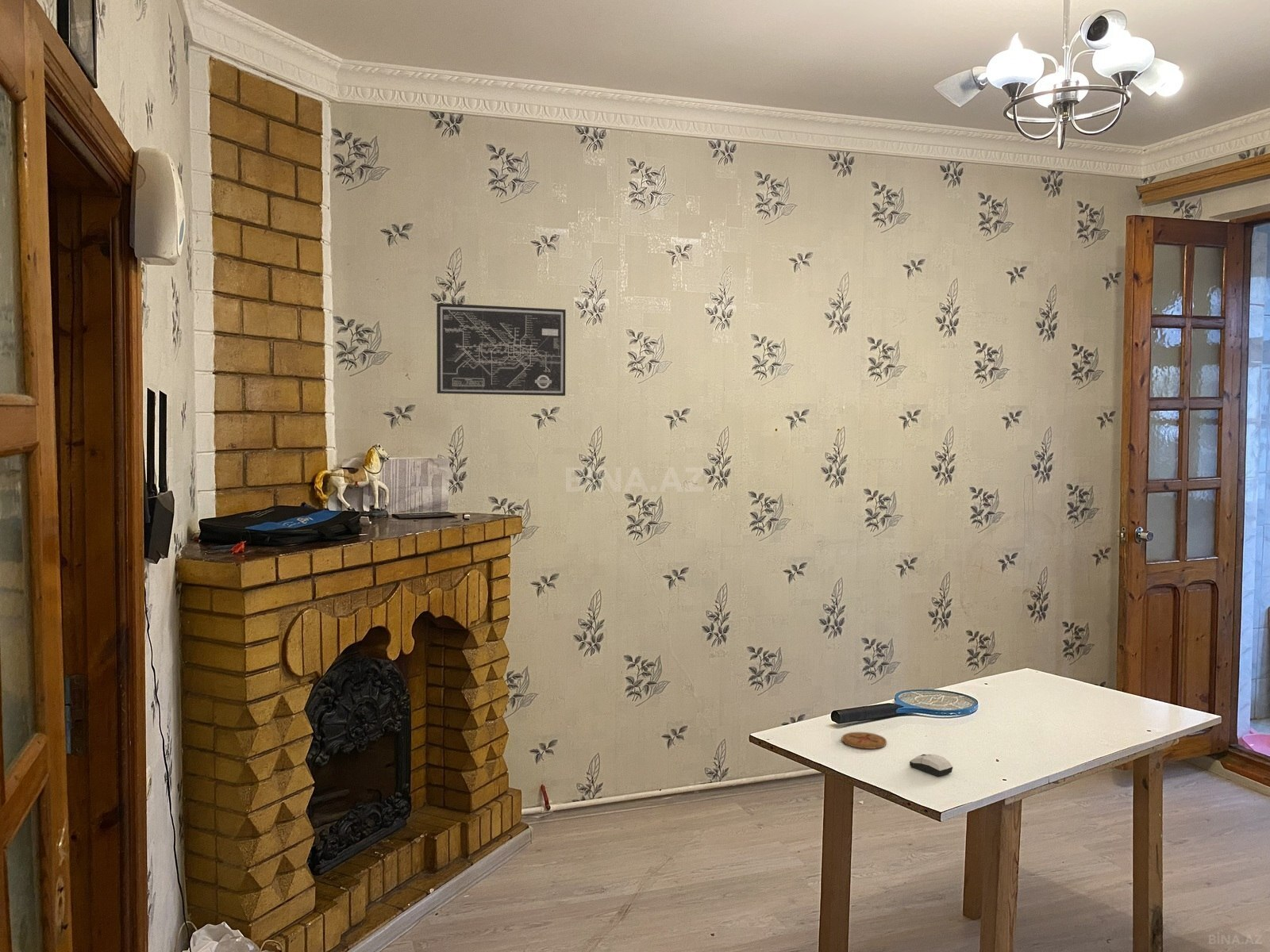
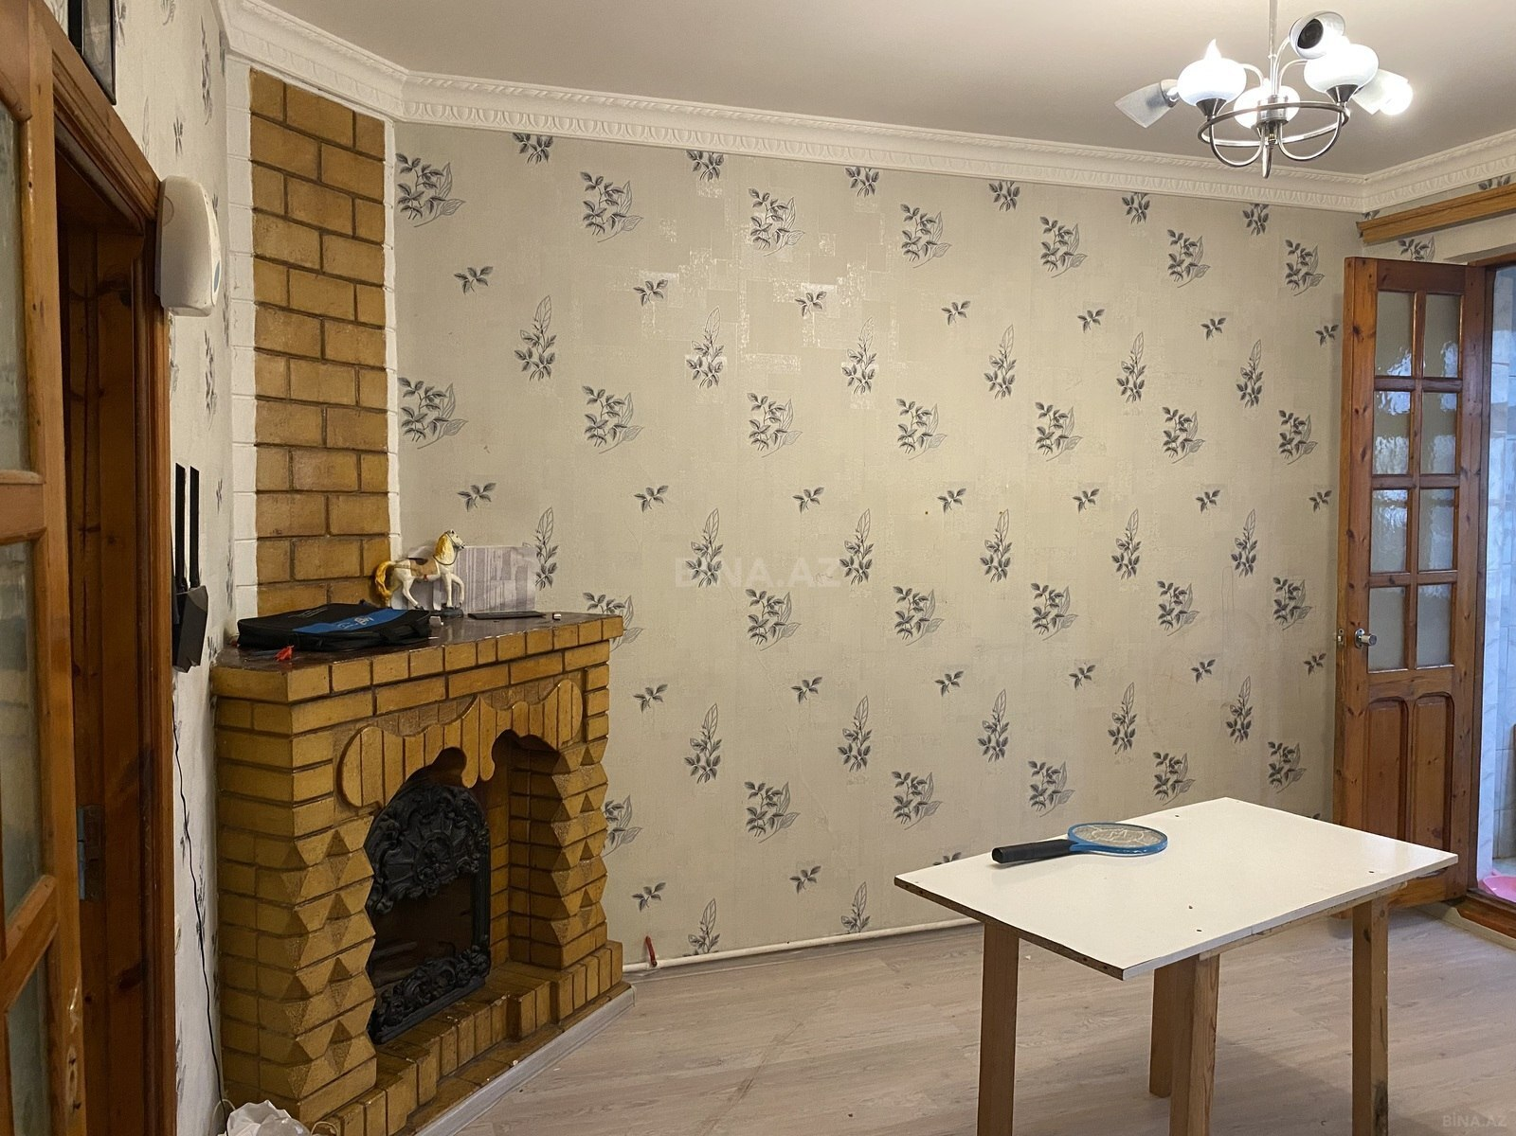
- wall art [436,302,567,397]
- computer mouse [909,754,953,777]
- coaster [841,731,887,750]
